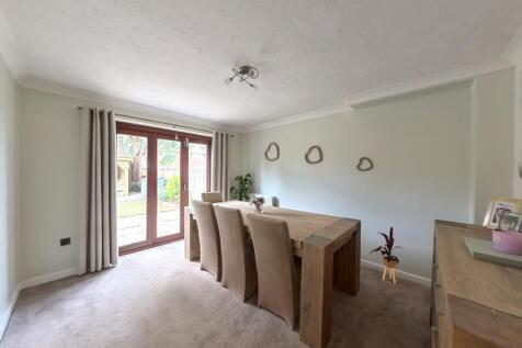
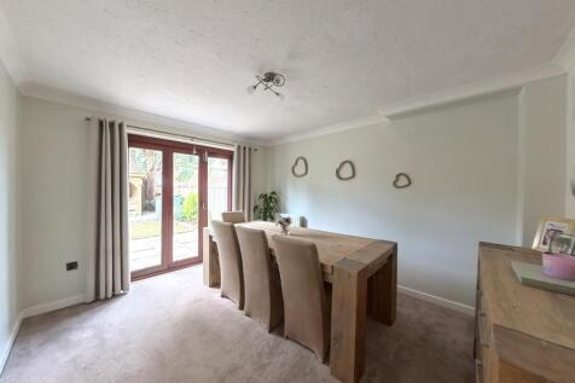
- house plant [368,226,402,284]
